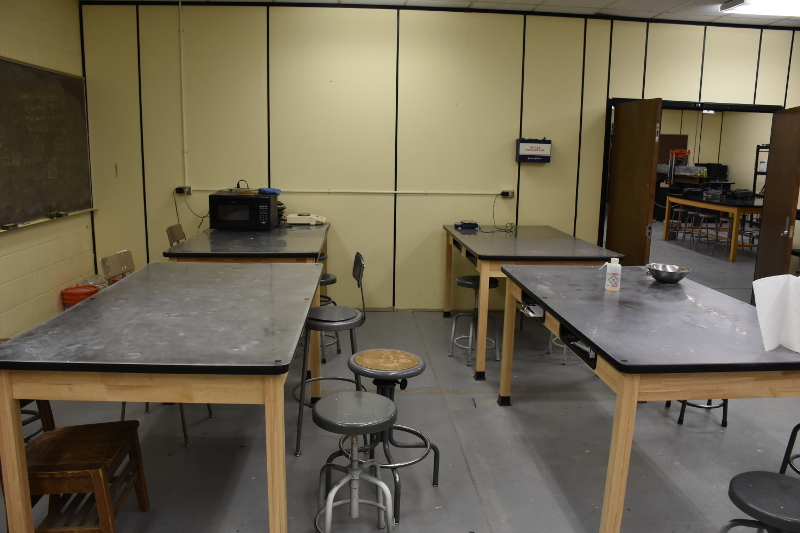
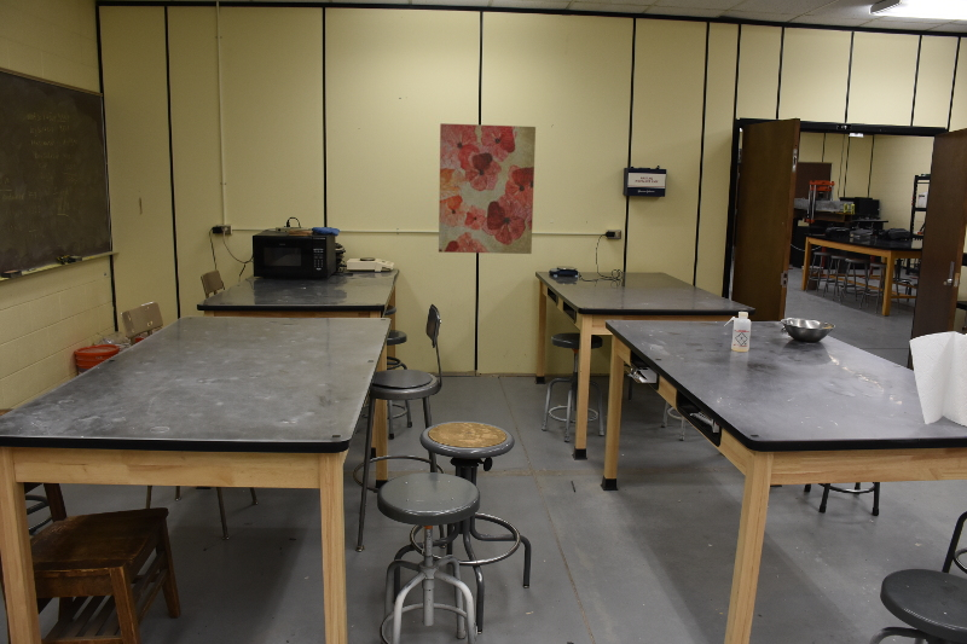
+ wall art [438,122,537,255]
